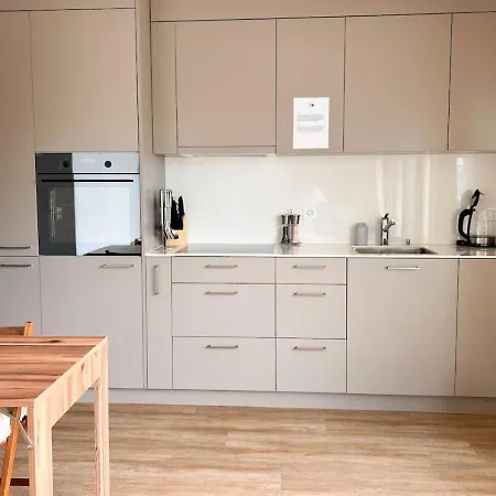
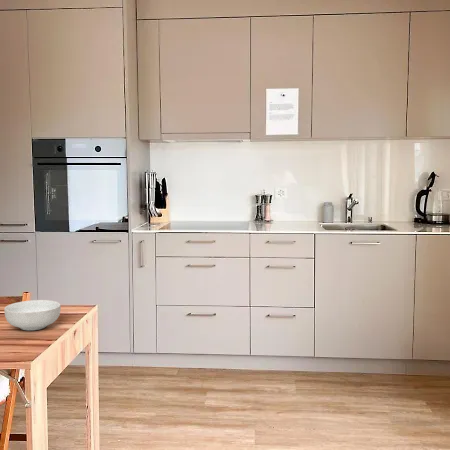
+ cereal bowl [3,299,62,331]
